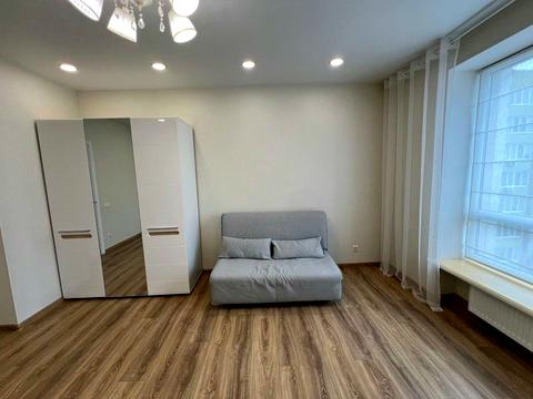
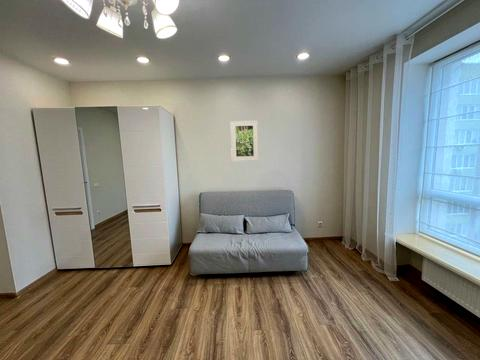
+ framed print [230,120,259,162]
